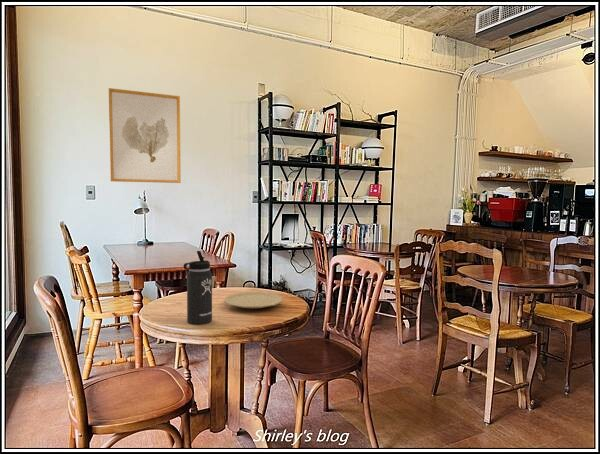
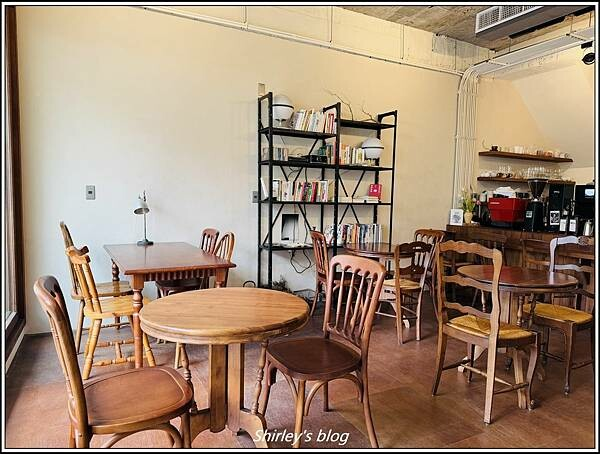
- thermos bottle [182,250,213,325]
- wall art [108,87,182,184]
- plate [223,291,283,310]
